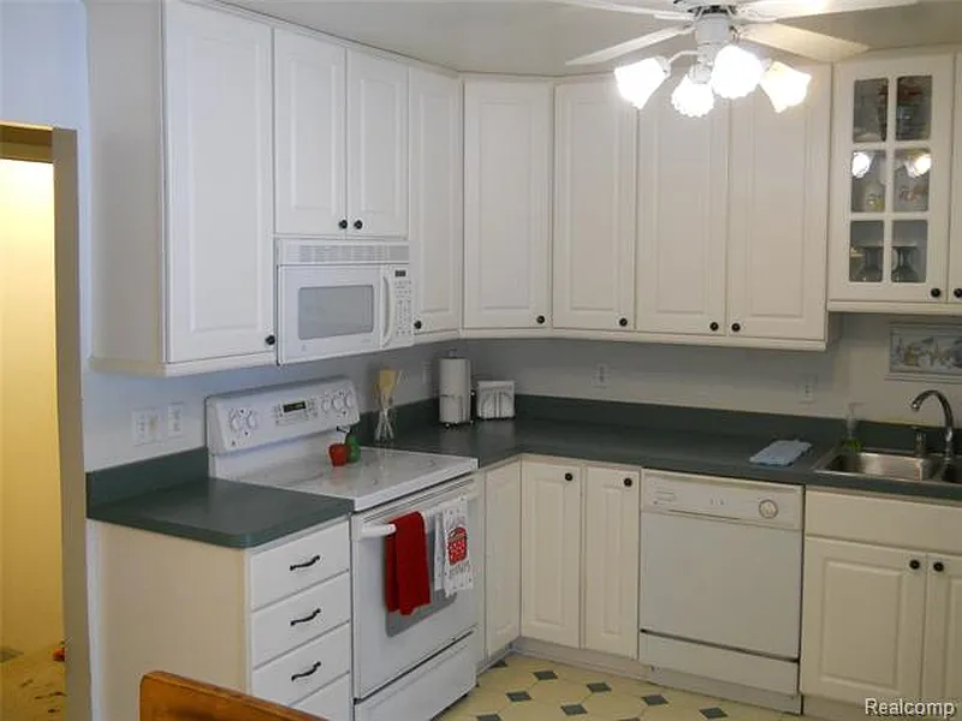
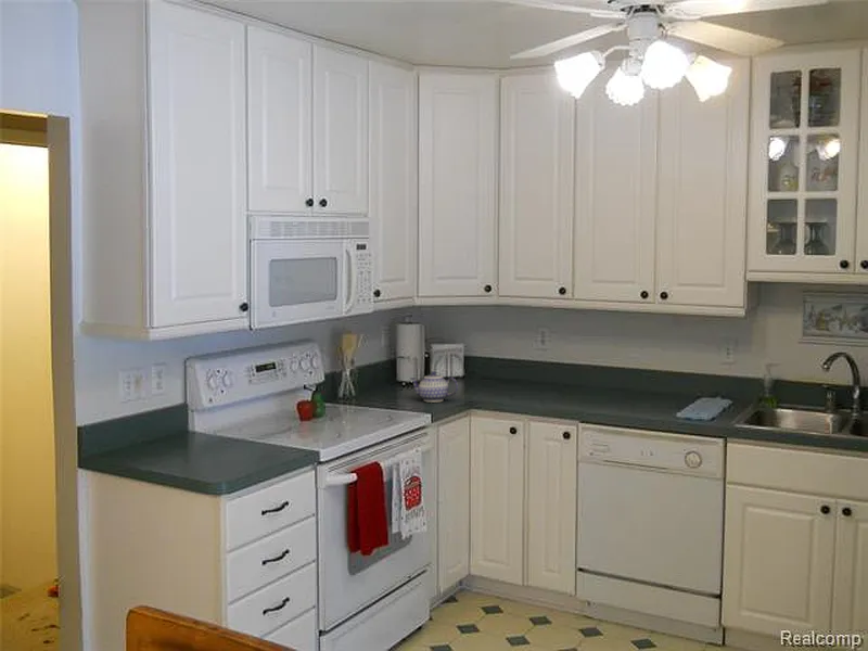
+ teapot [409,370,459,404]
